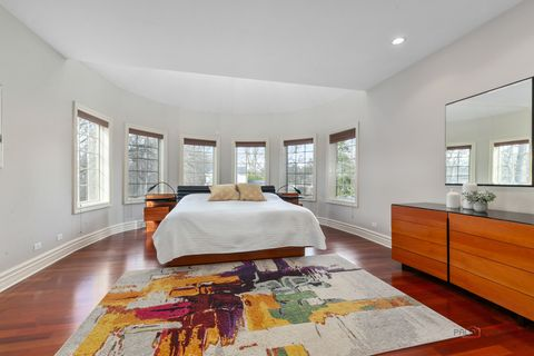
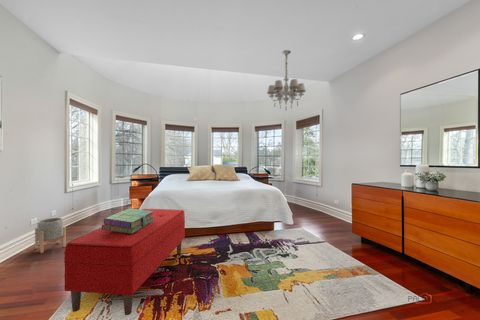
+ bench [63,208,186,316]
+ chandelier [266,49,307,111]
+ stack of books [101,207,154,234]
+ planter [34,217,67,254]
